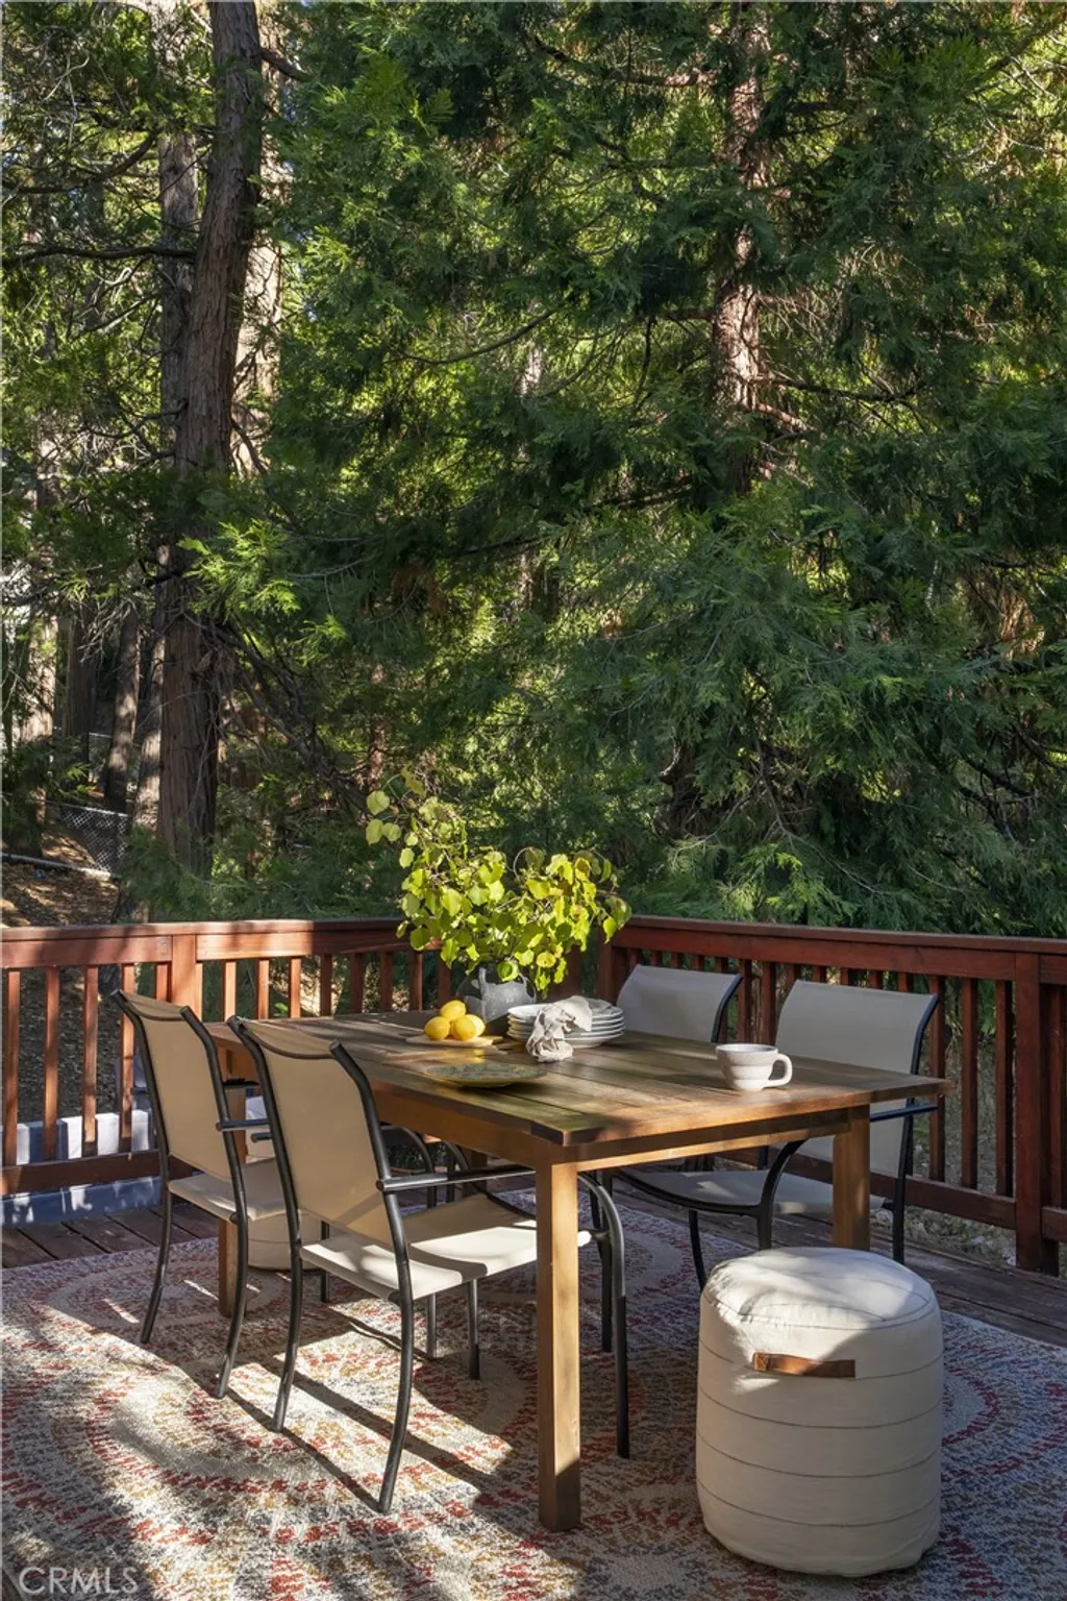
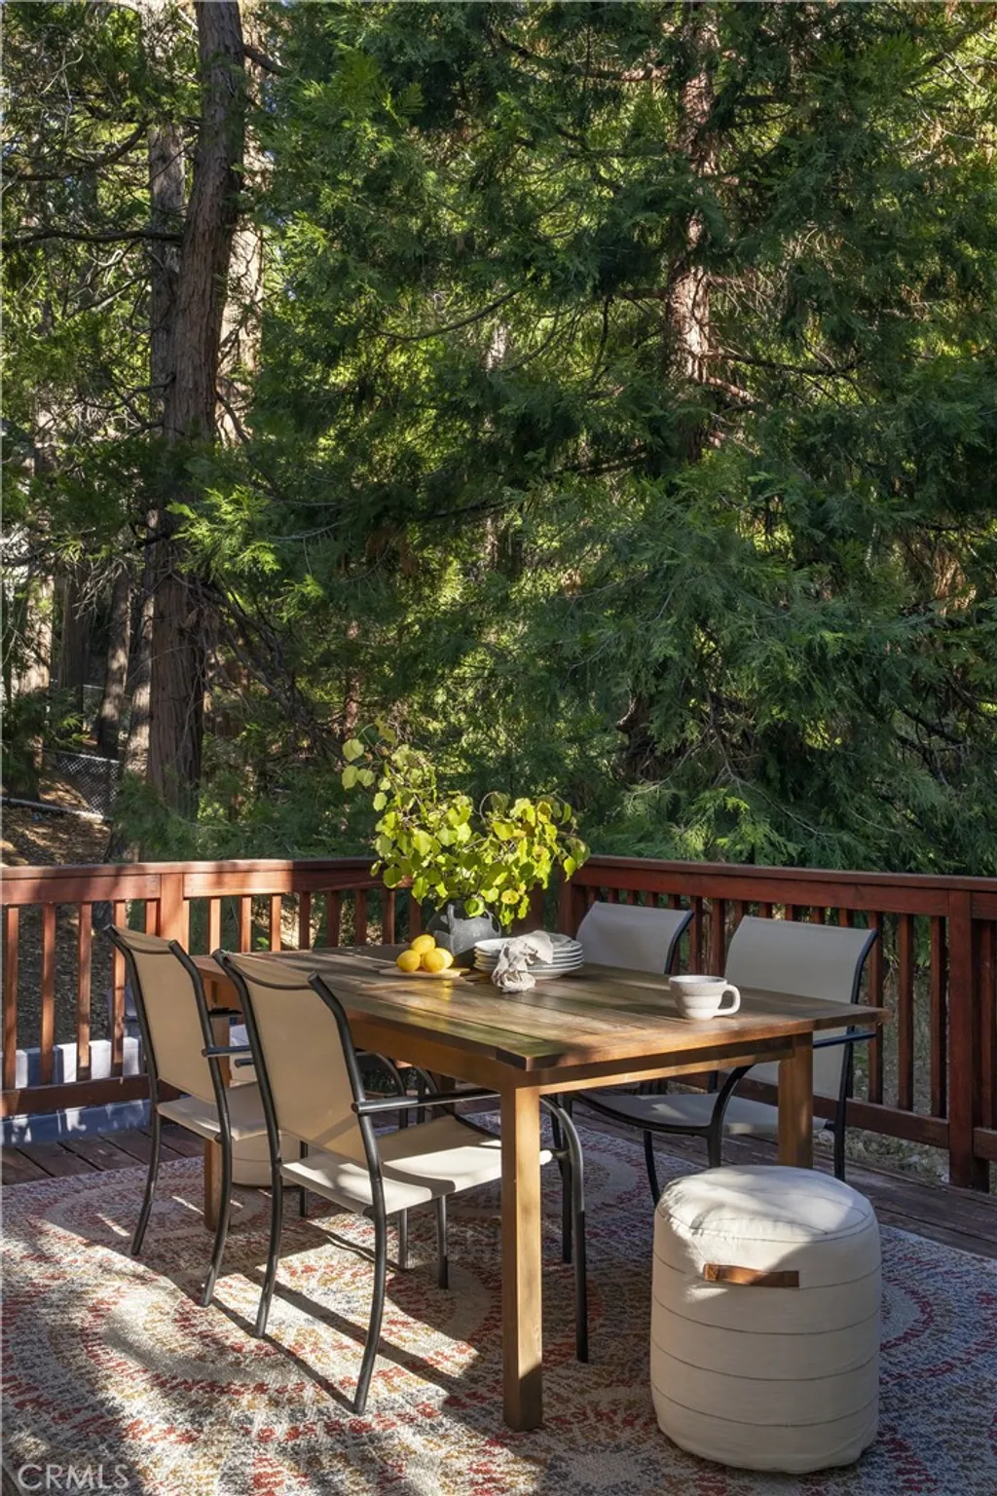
- plate [423,1063,548,1089]
